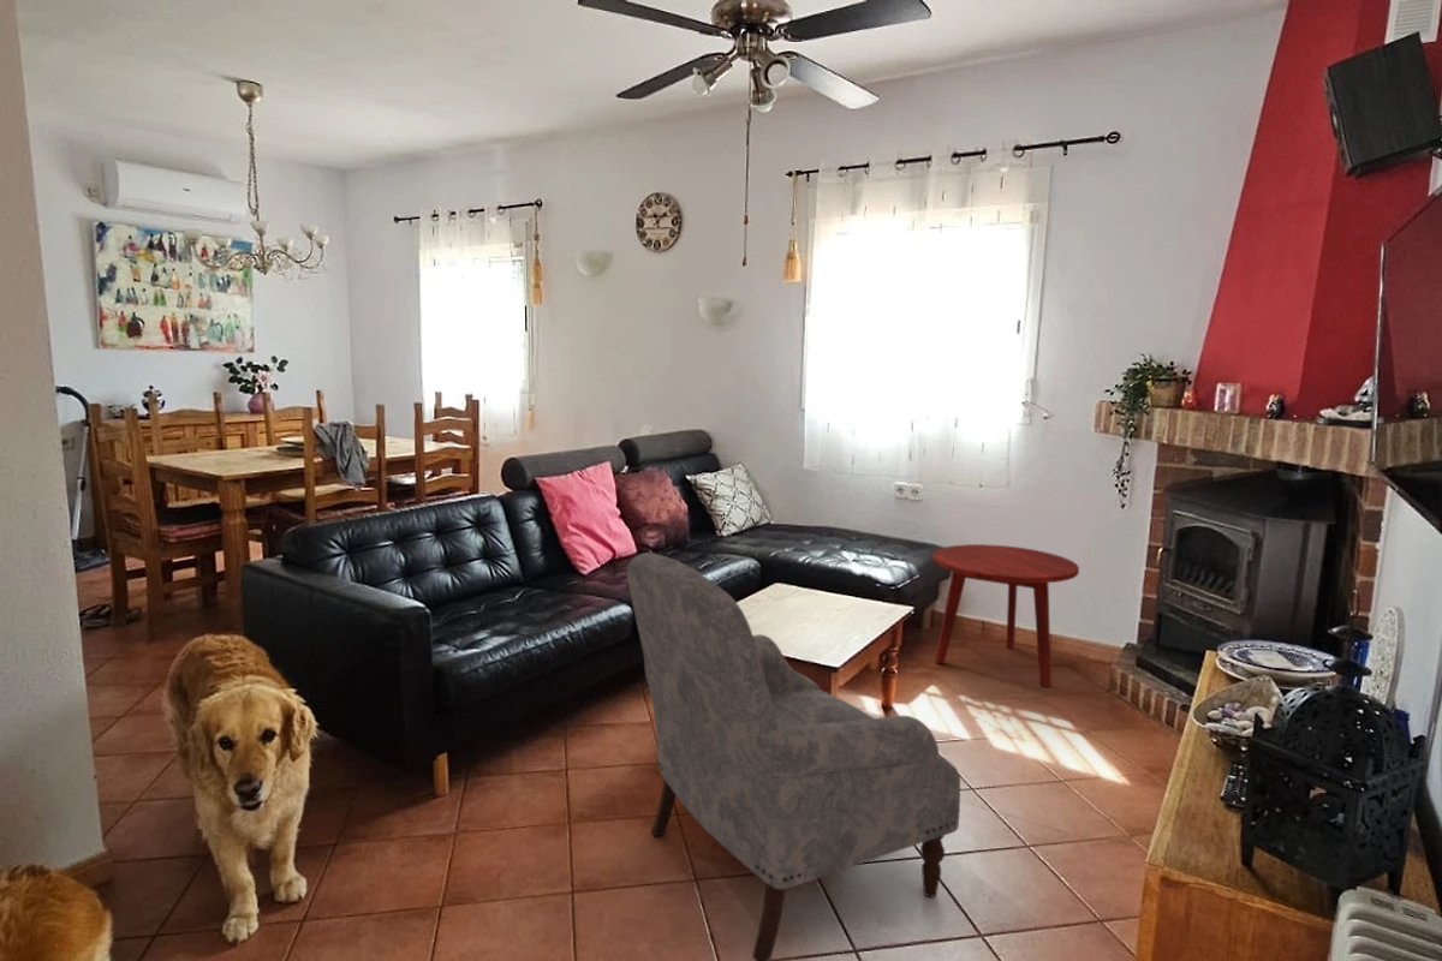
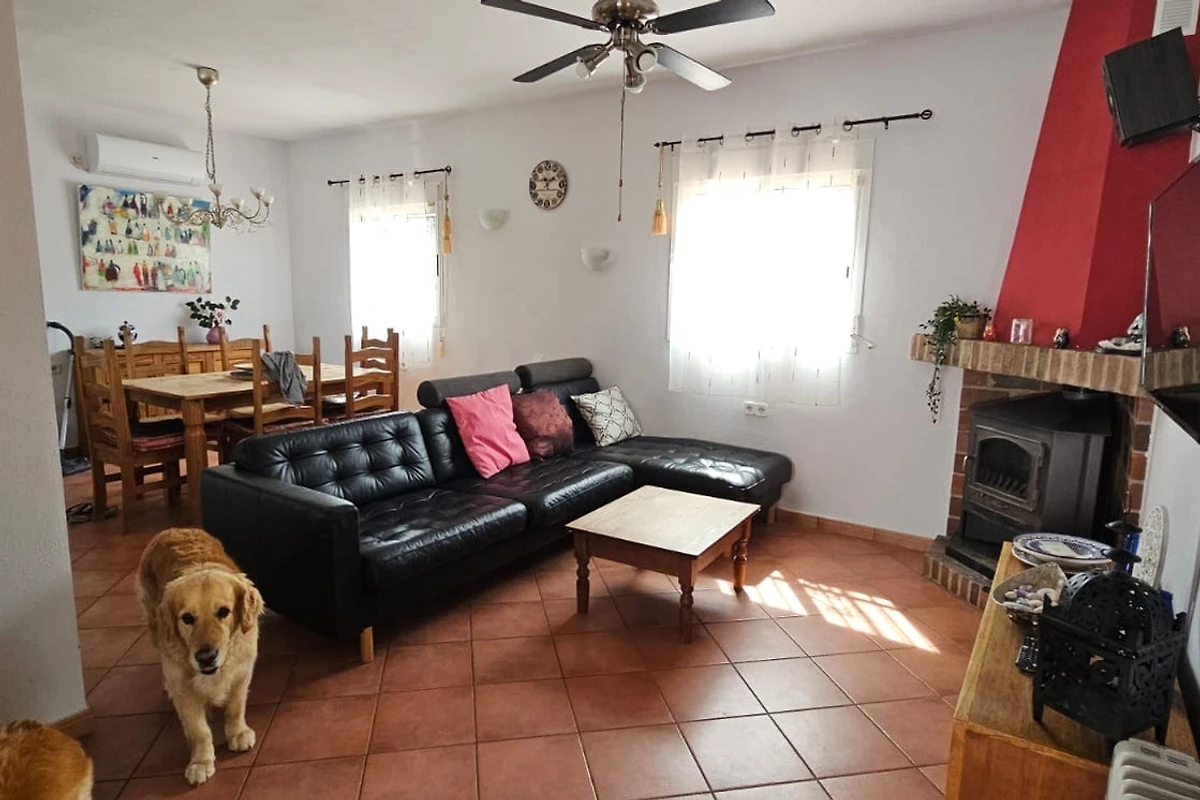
- armchair [626,551,961,961]
- side table [931,543,1080,688]
